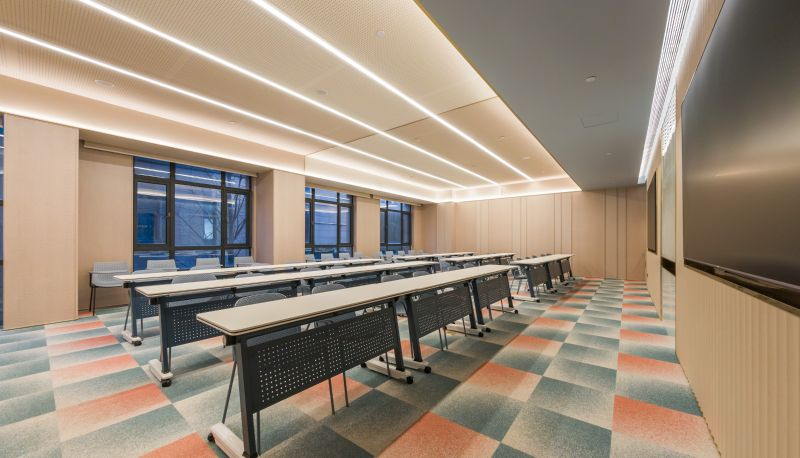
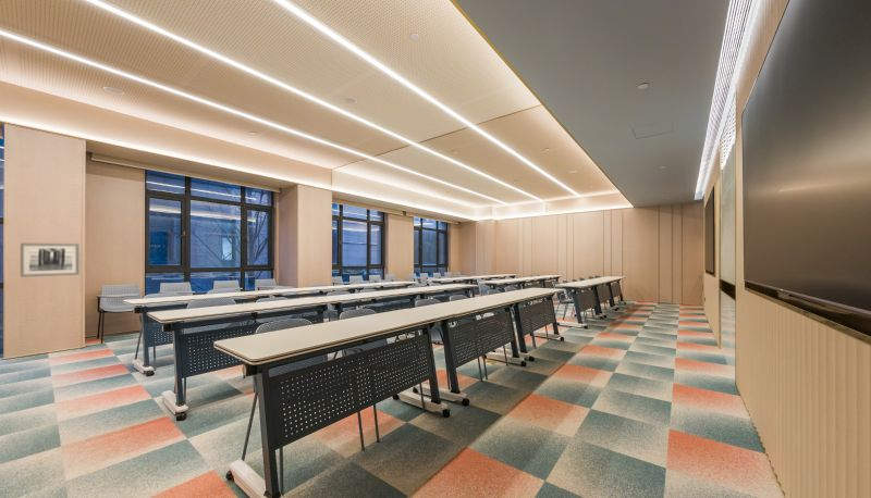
+ wall art [20,241,82,278]
